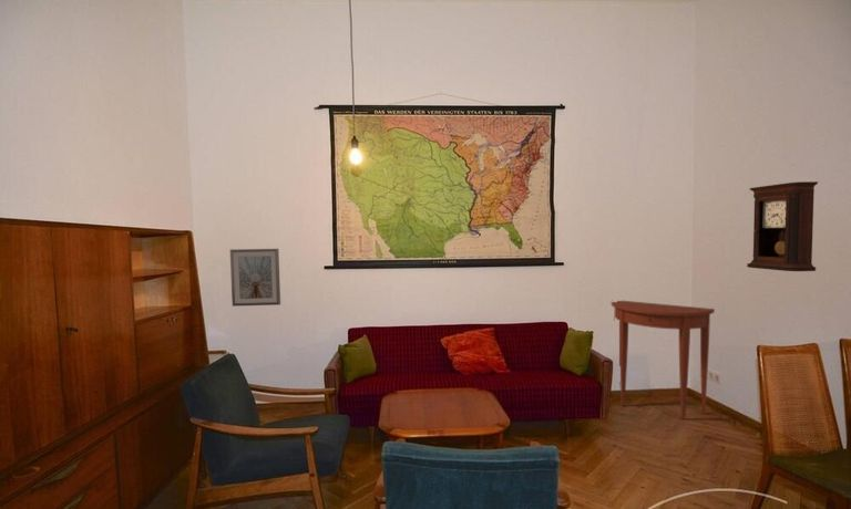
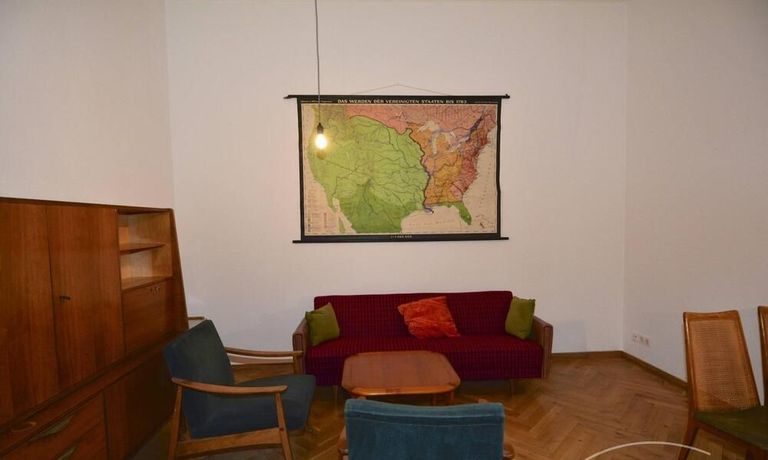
- pendulum clock [746,180,819,272]
- console table [611,300,716,420]
- picture frame [229,248,281,308]
